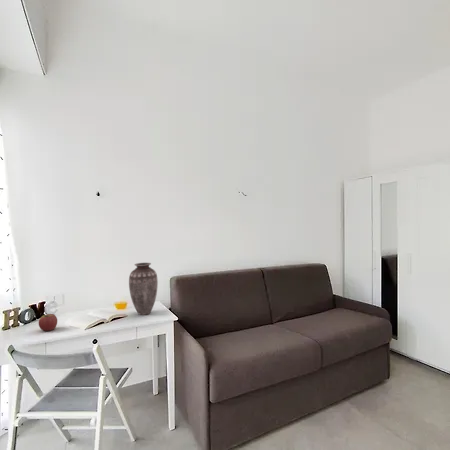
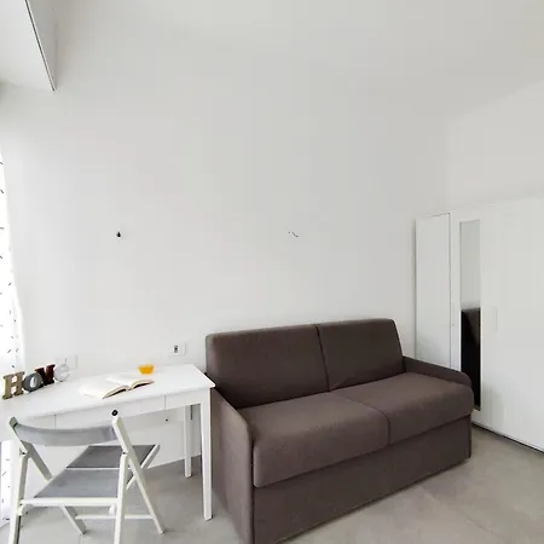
- apple [38,313,58,332]
- vase [128,262,159,316]
